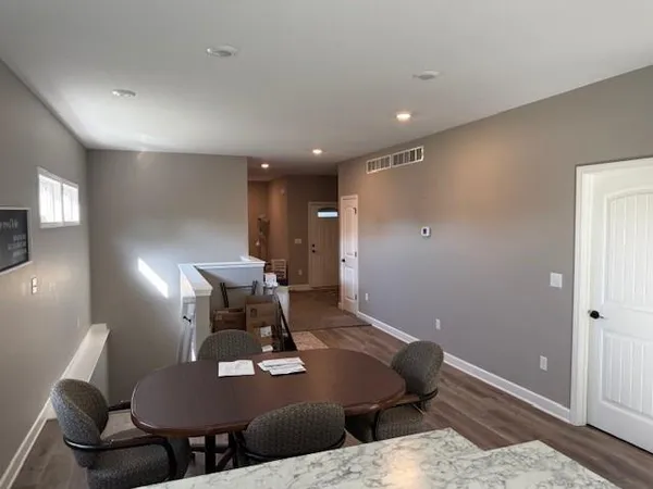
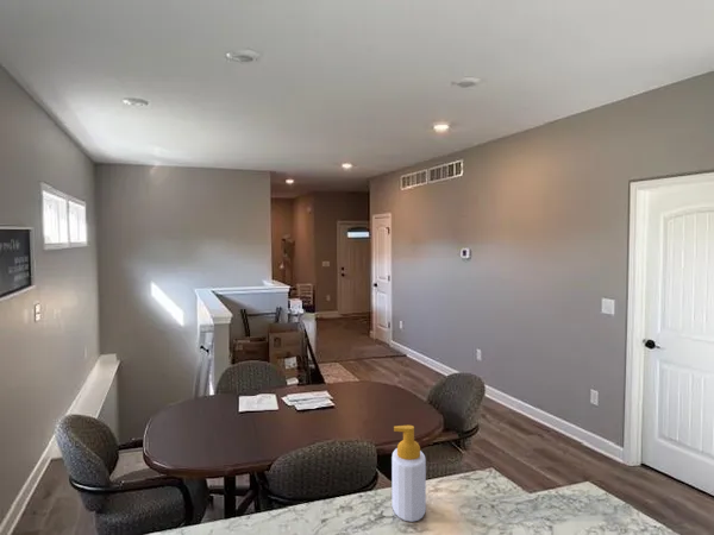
+ soap bottle [390,424,427,523]
